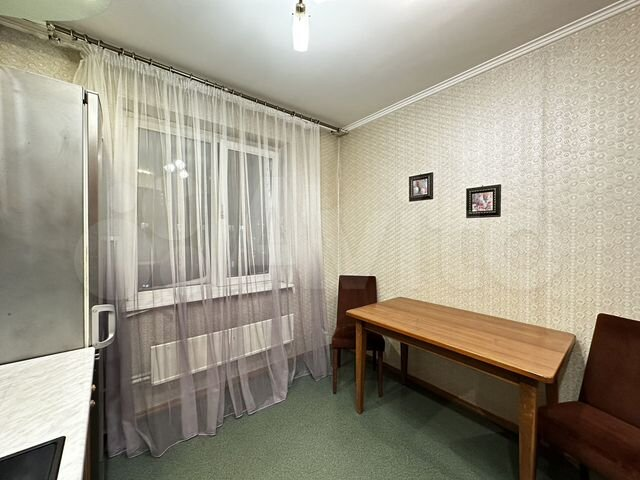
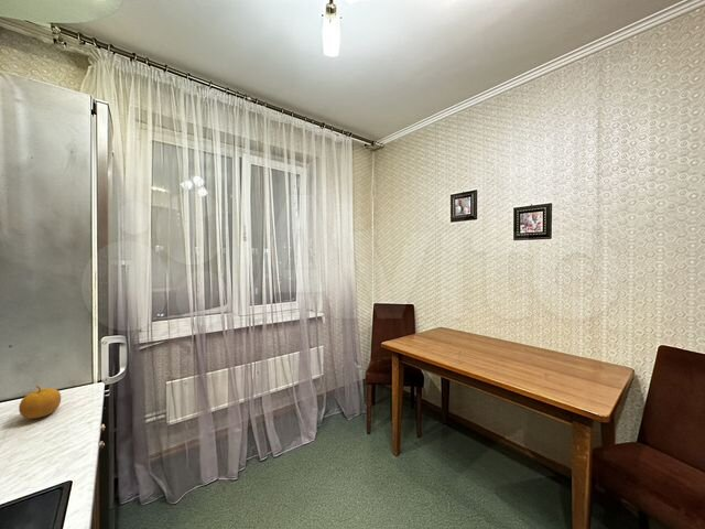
+ fruit [18,385,62,420]
